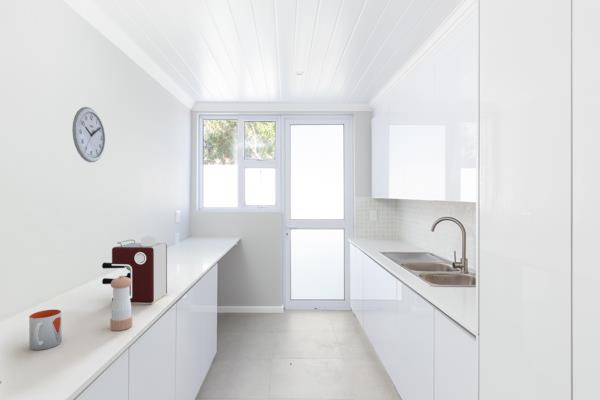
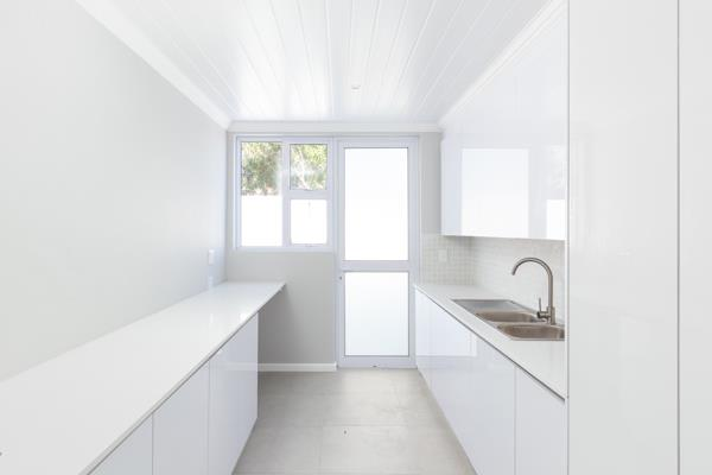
- coffee maker [101,235,168,304]
- mug [28,309,62,351]
- wall clock [71,106,106,163]
- pepper shaker [109,275,133,331]
